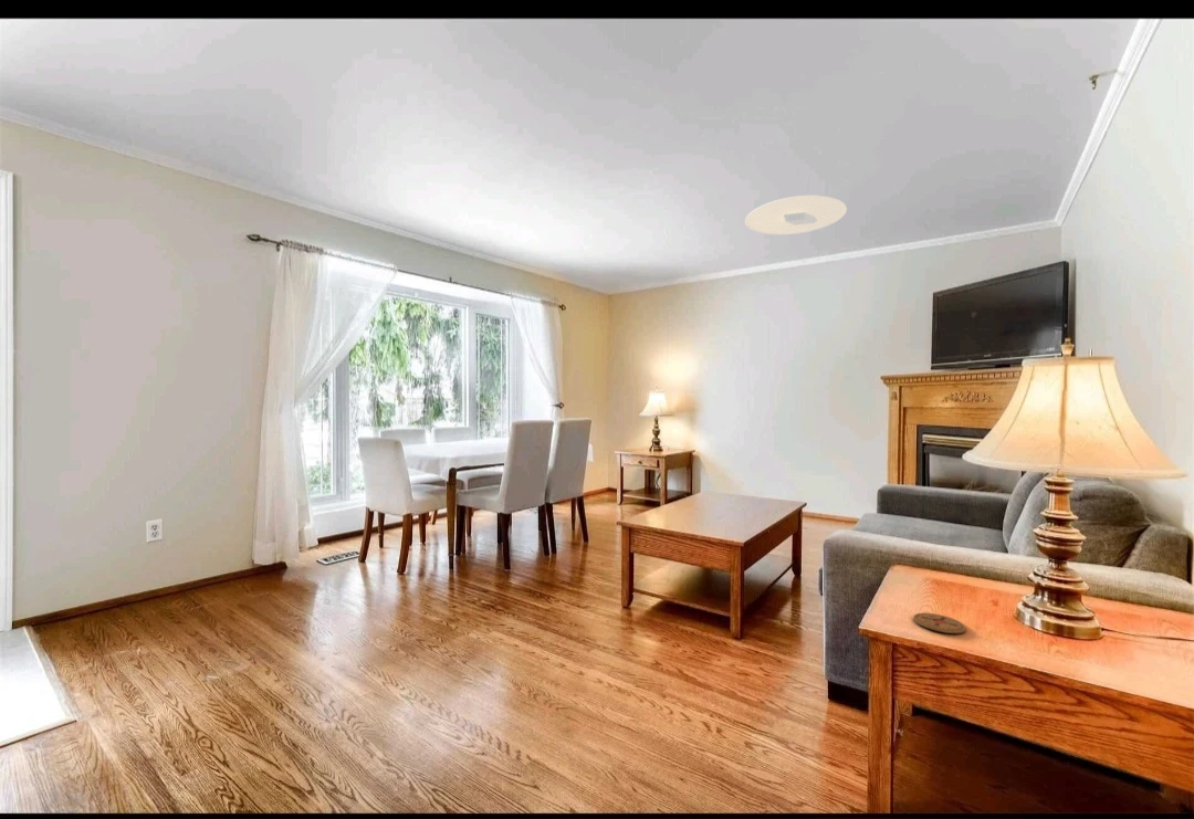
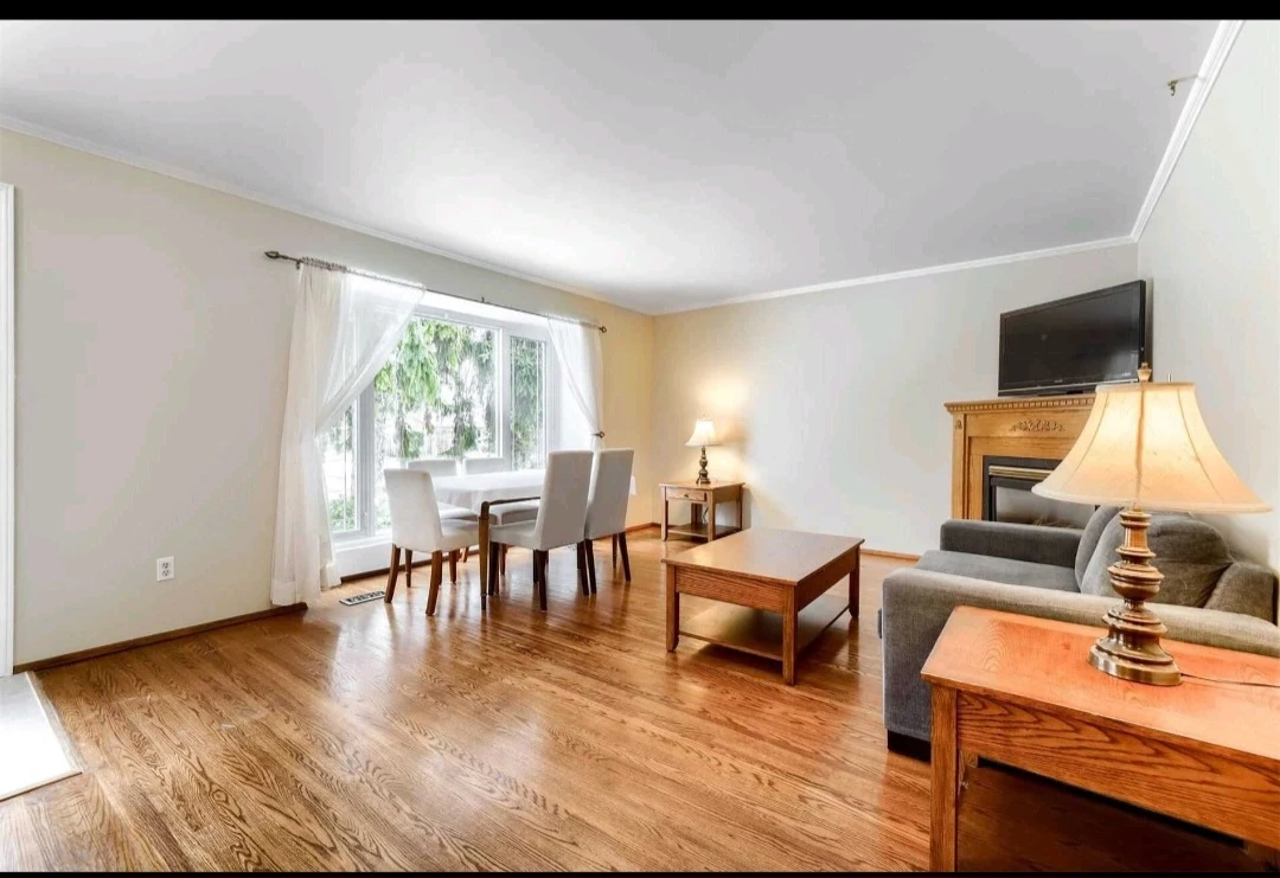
- coaster [912,612,967,634]
- ceiling light [744,195,848,237]
